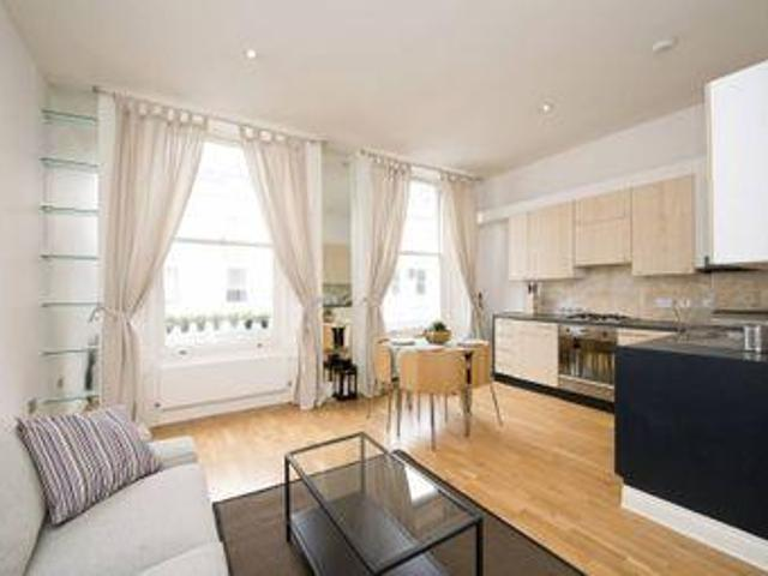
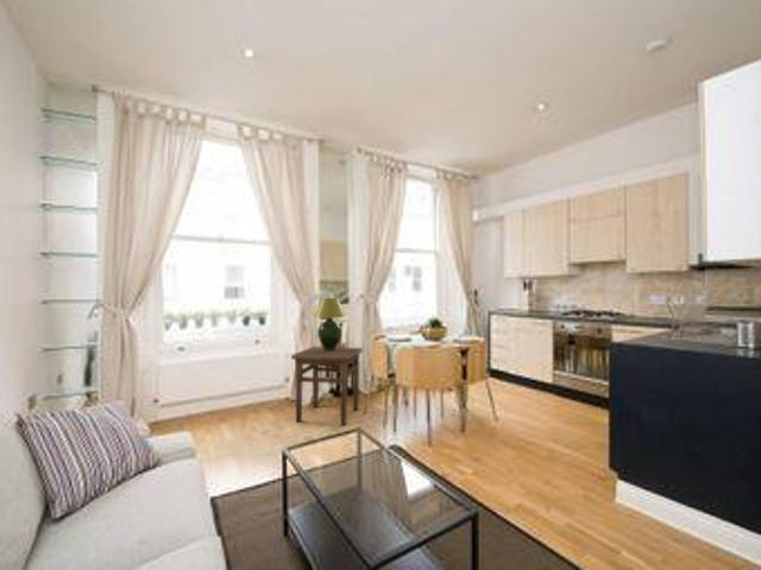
+ table lamp [313,297,347,350]
+ side table [290,346,364,426]
